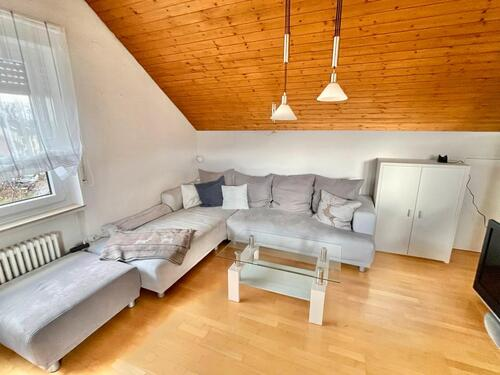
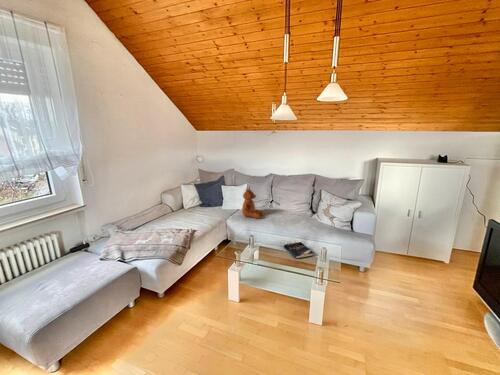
+ teddy bear [241,186,264,220]
+ hardback book [283,241,315,260]
